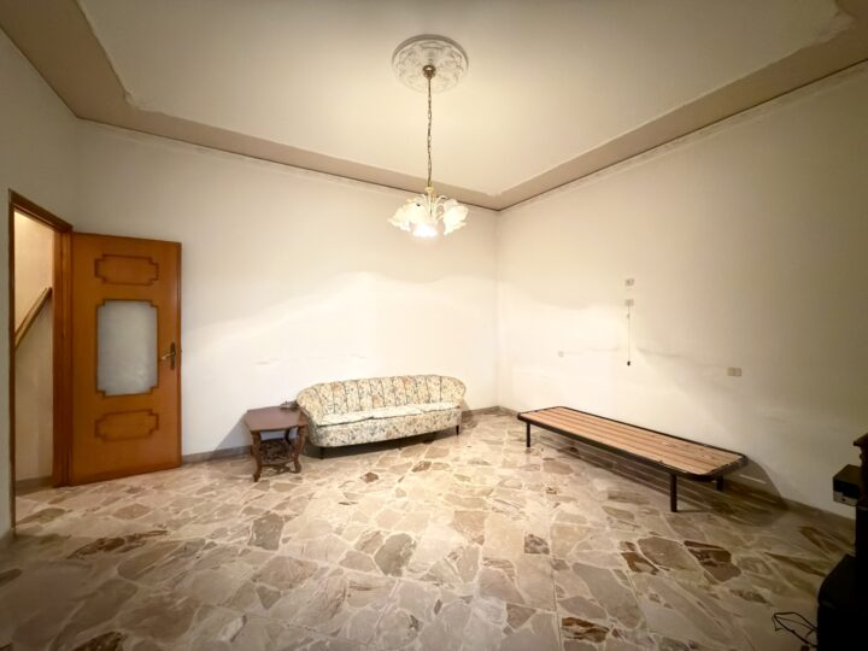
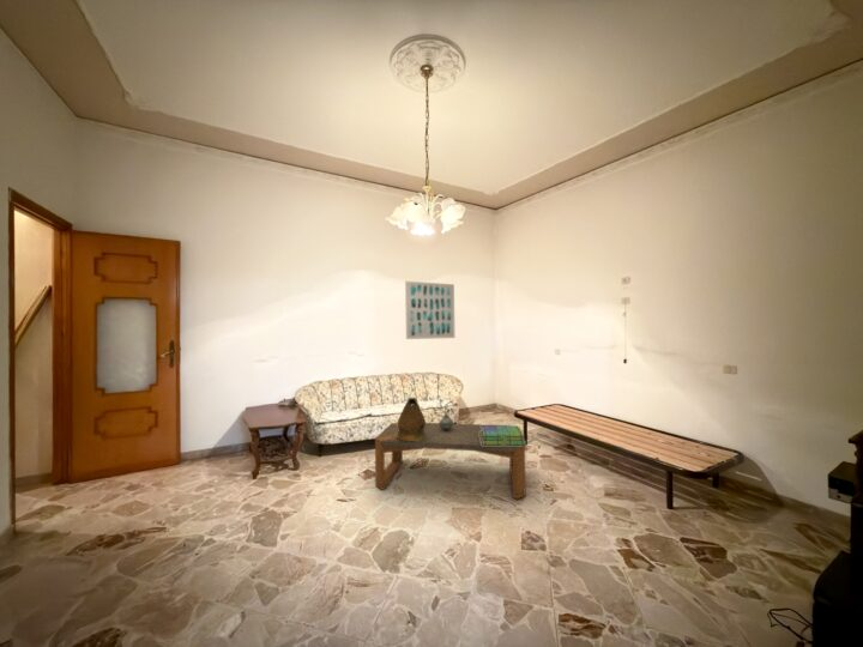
+ potted plant [433,398,455,431]
+ ceramic vessel [397,397,427,441]
+ stack of books [479,424,527,447]
+ coffee table [374,422,527,500]
+ wall art [404,280,455,340]
